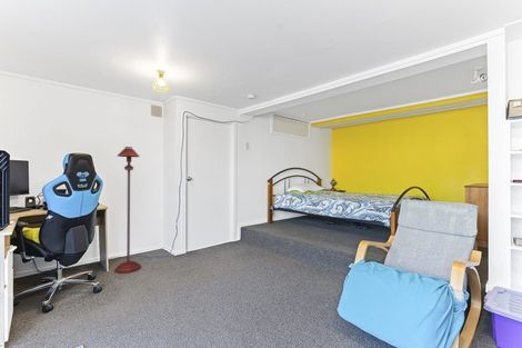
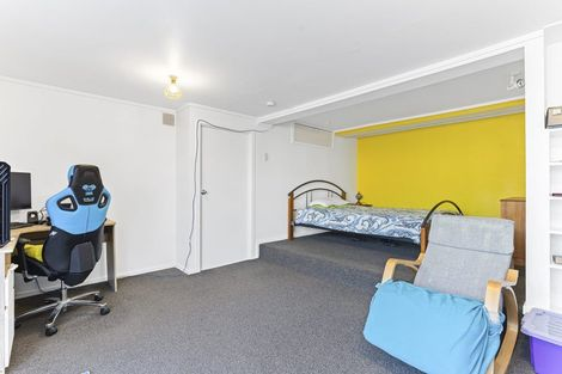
- floor lamp [113,146,142,275]
